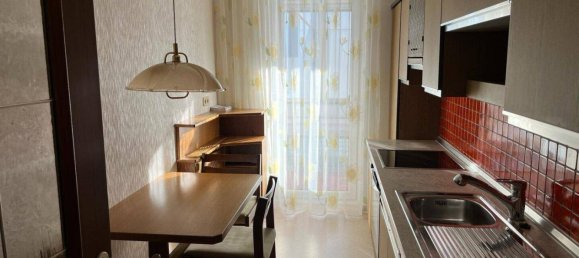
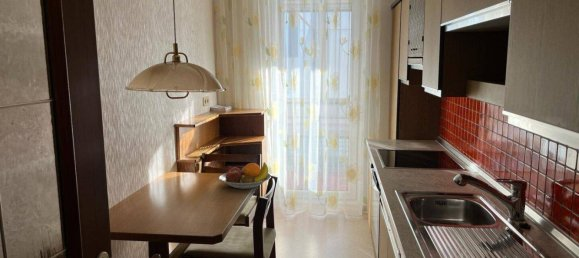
+ fruit bowl [218,161,272,190]
